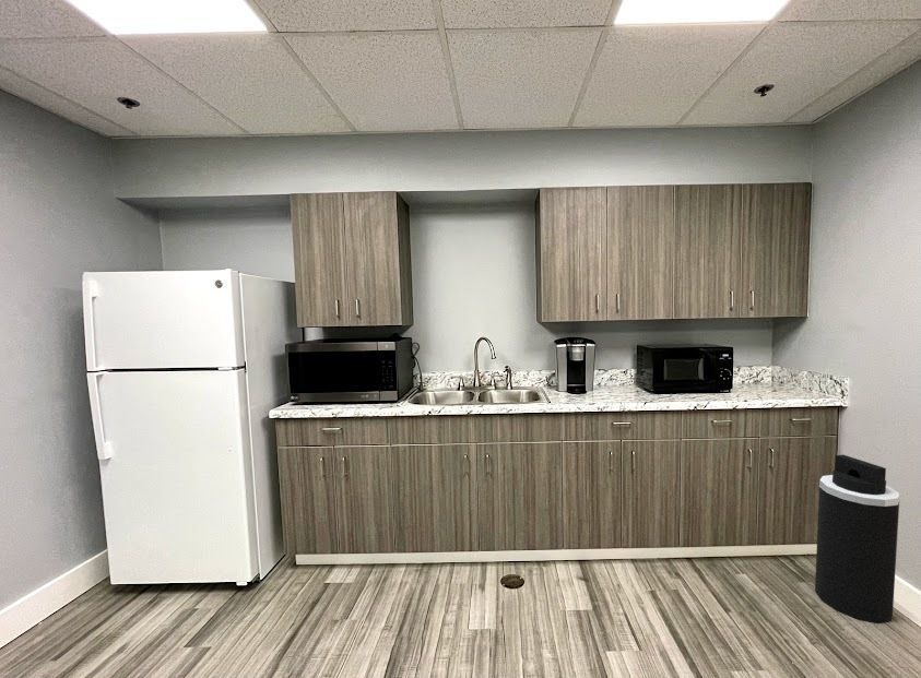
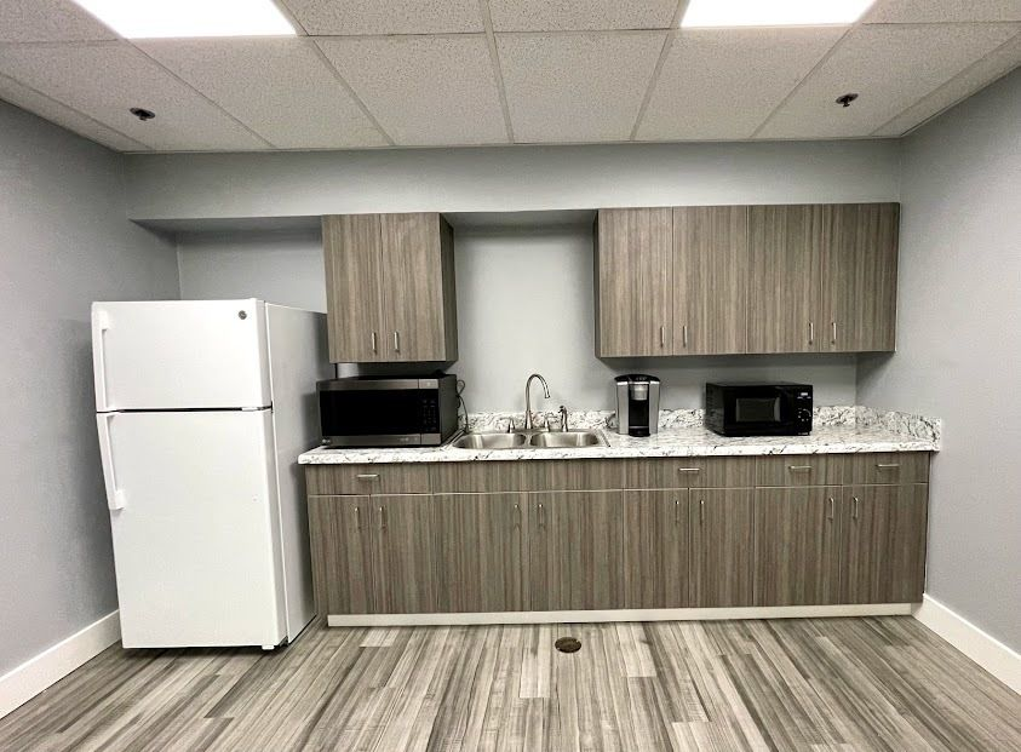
- trash can [814,453,900,625]
